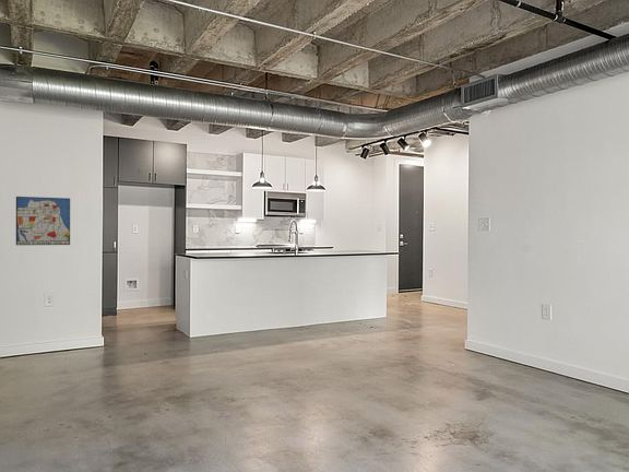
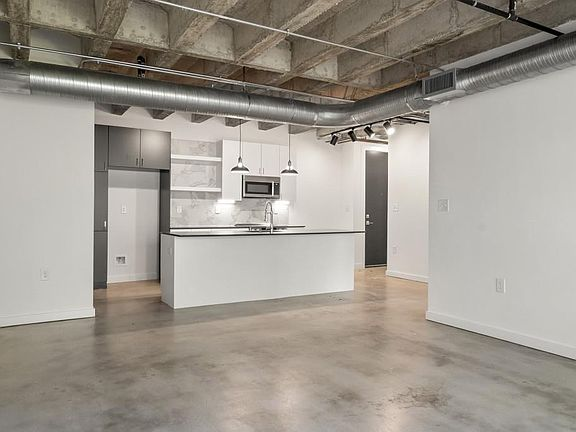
- wall art [15,196,71,246]
